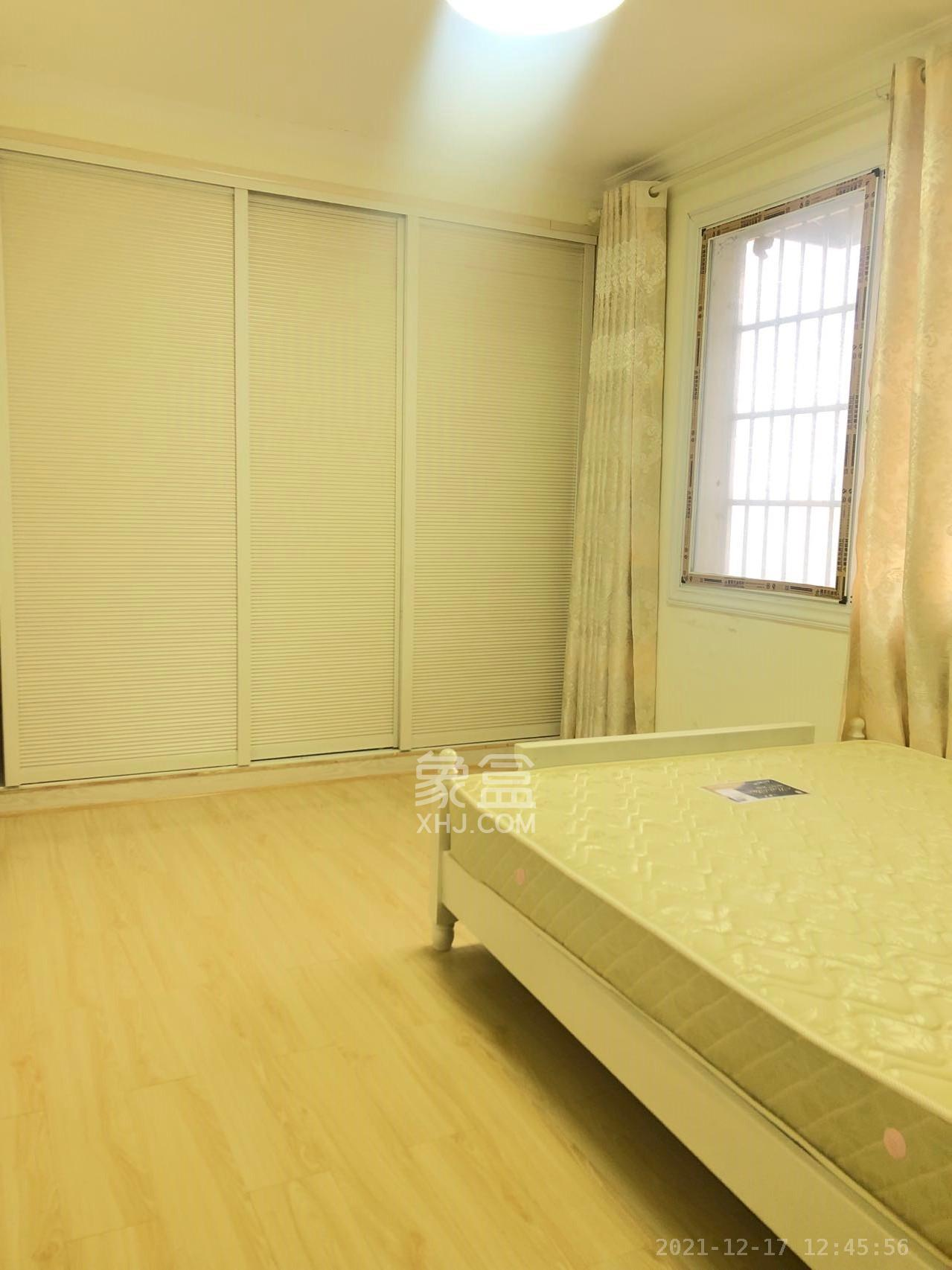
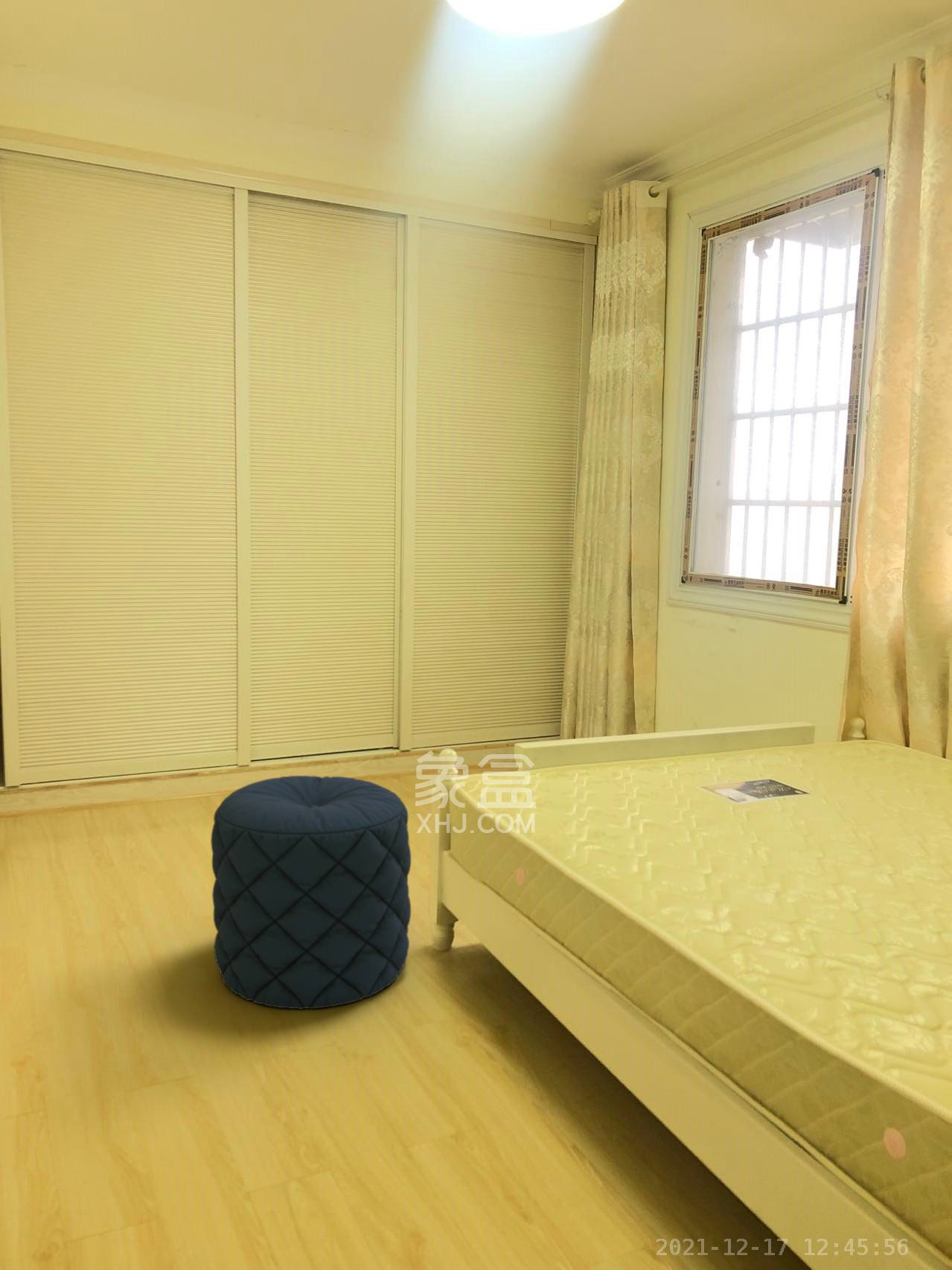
+ pouf [210,775,412,1010]
